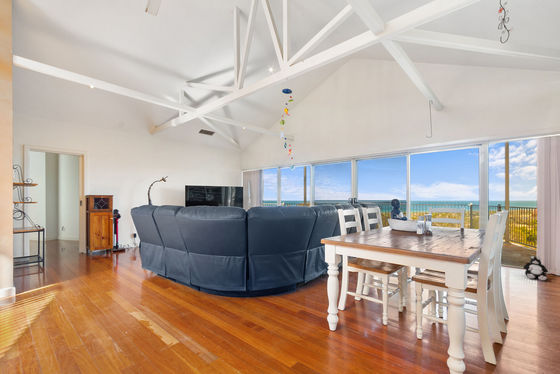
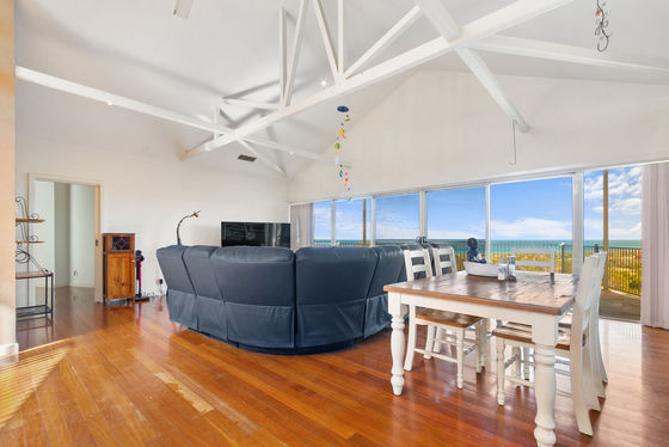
- plush toy [522,255,549,281]
